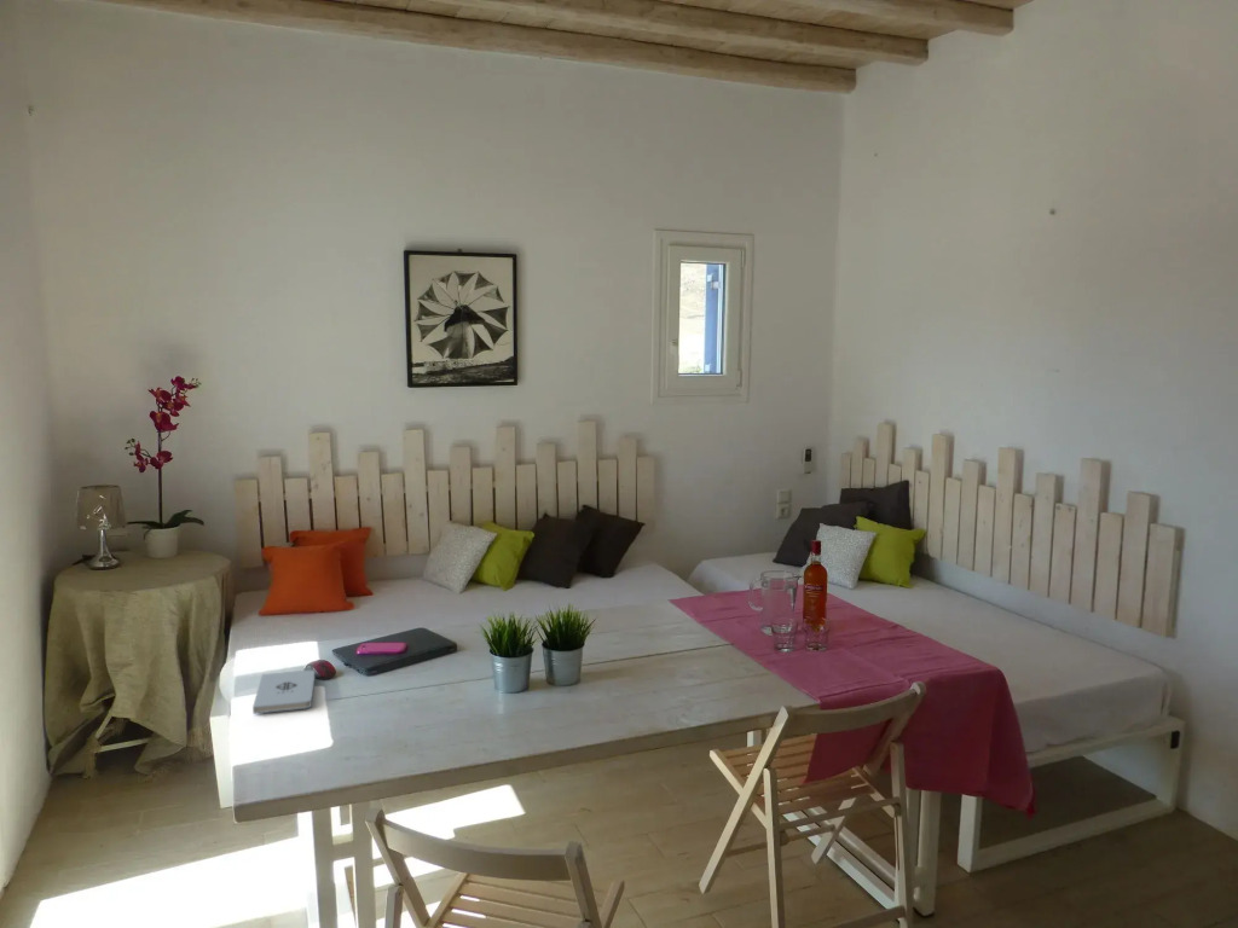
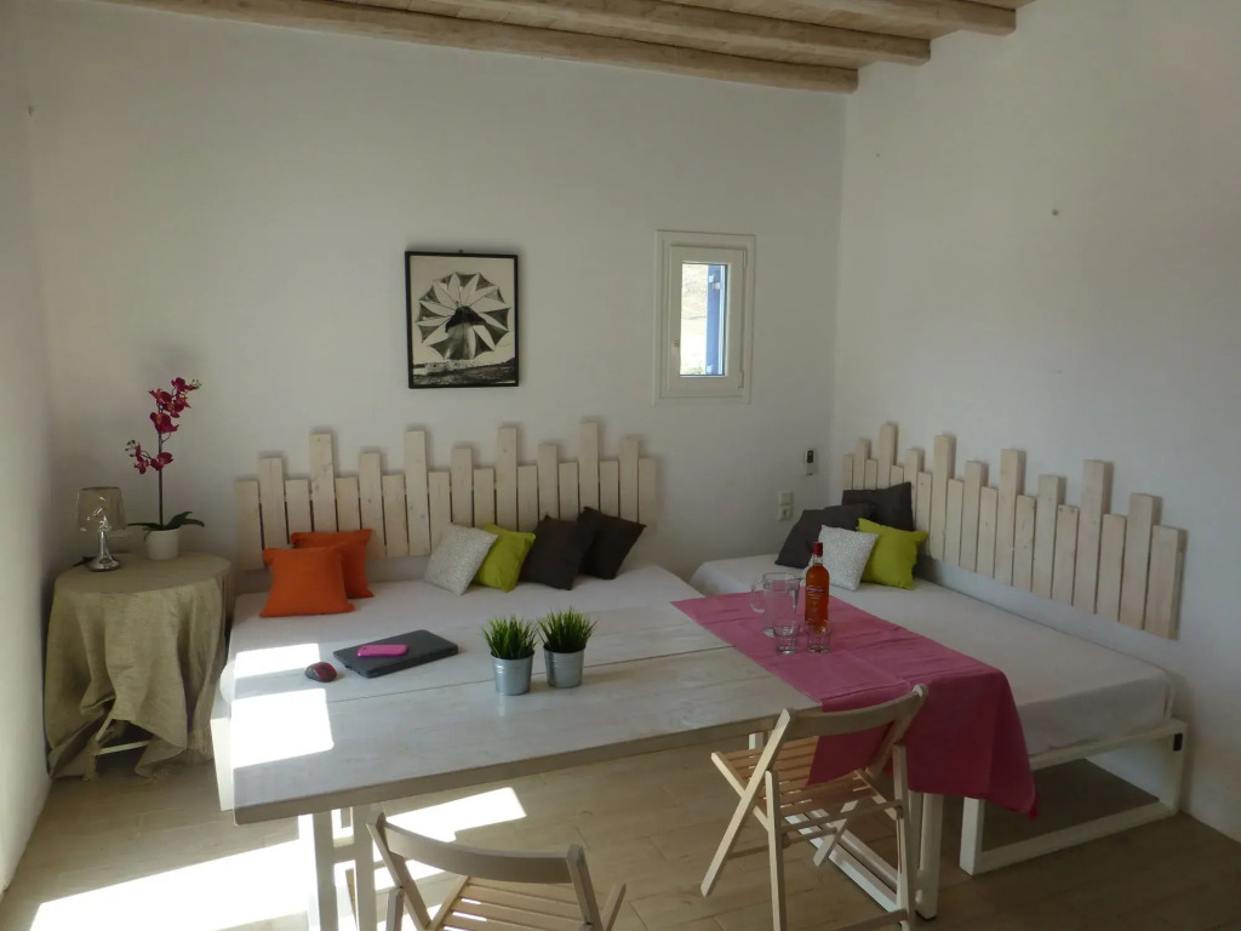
- notepad [251,669,317,715]
